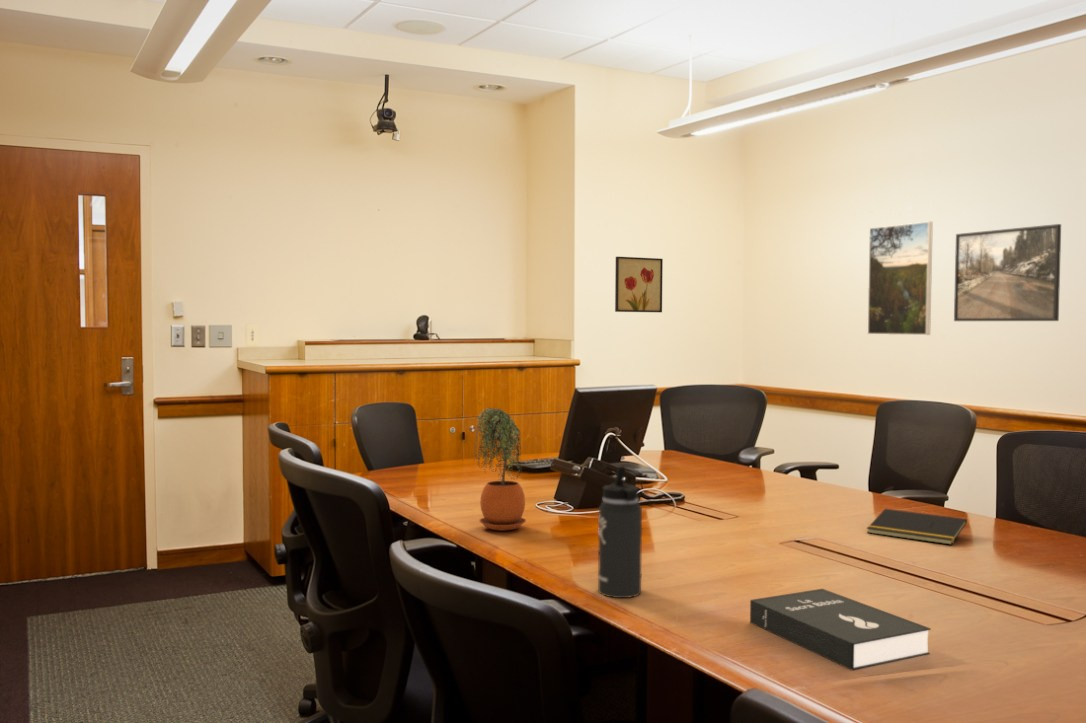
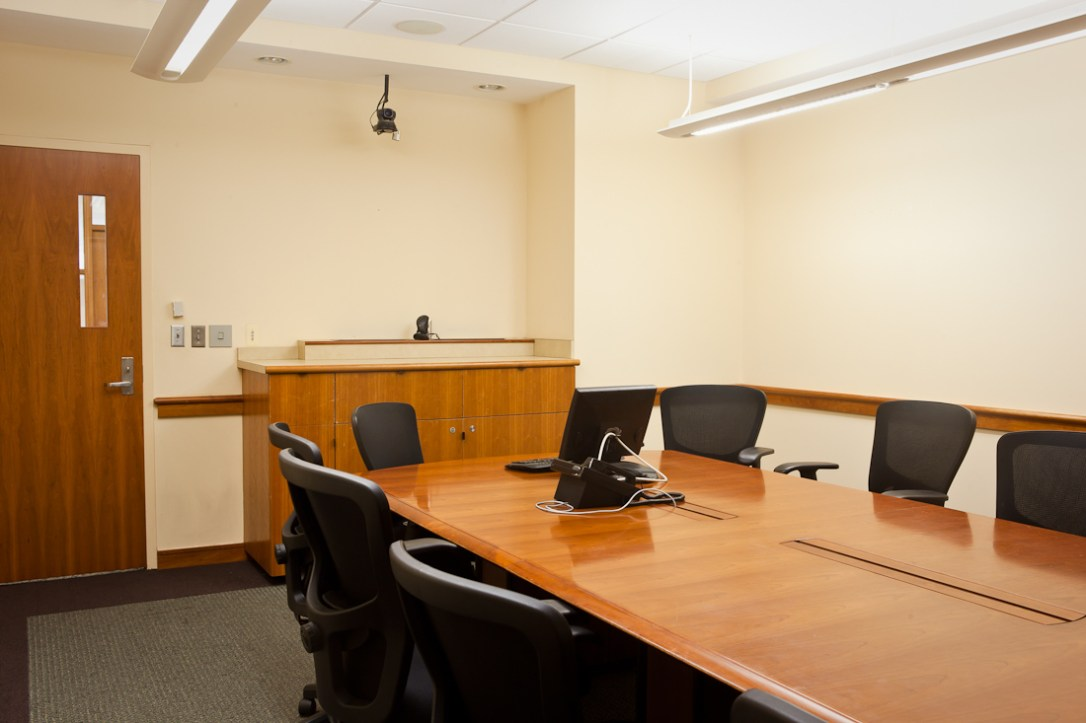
- booklet [749,588,932,671]
- thermos bottle [597,466,643,599]
- notepad [866,508,968,546]
- potted plant [473,406,527,532]
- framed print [953,223,1062,322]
- wall art [614,256,664,313]
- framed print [867,221,934,336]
